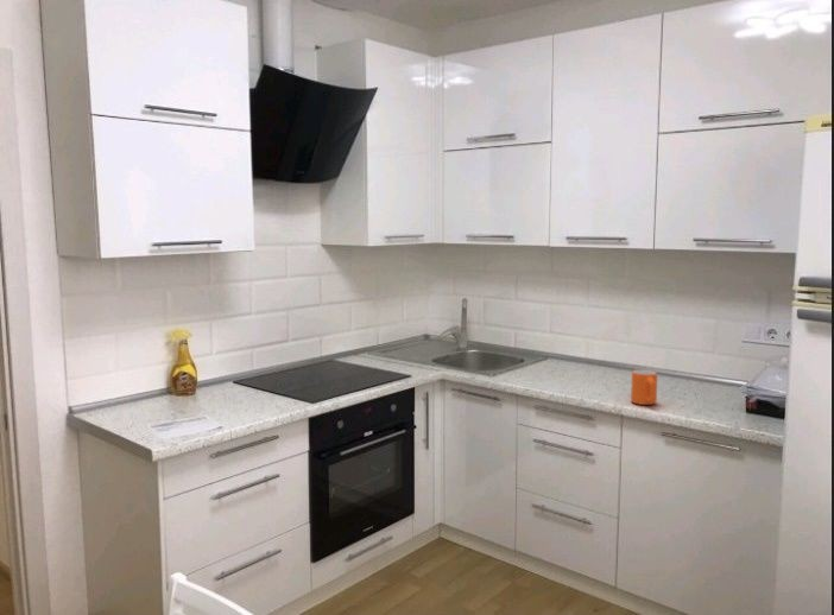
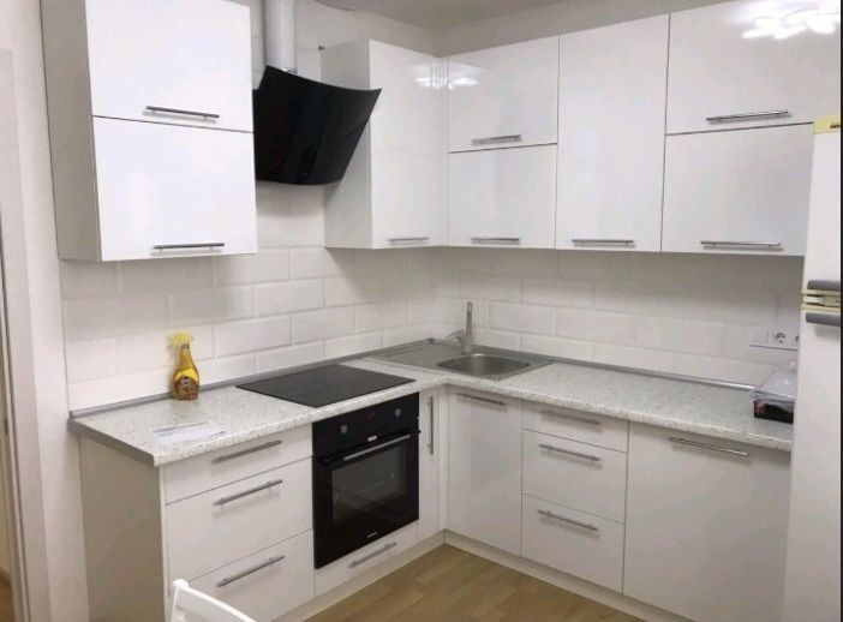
- mug [630,369,658,406]
